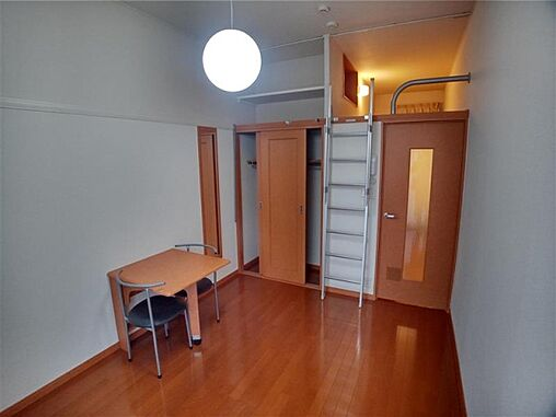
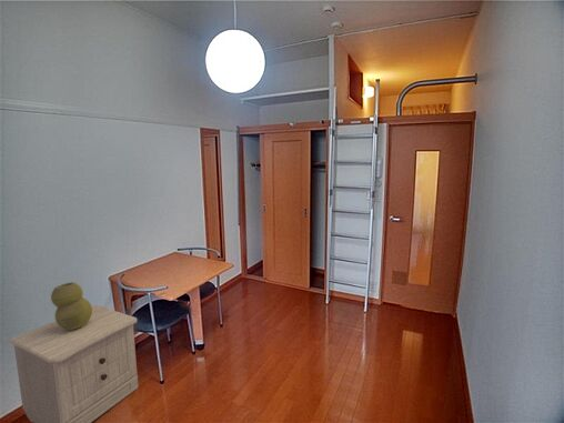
+ nightstand [8,304,140,423]
+ vase [50,281,92,330]
